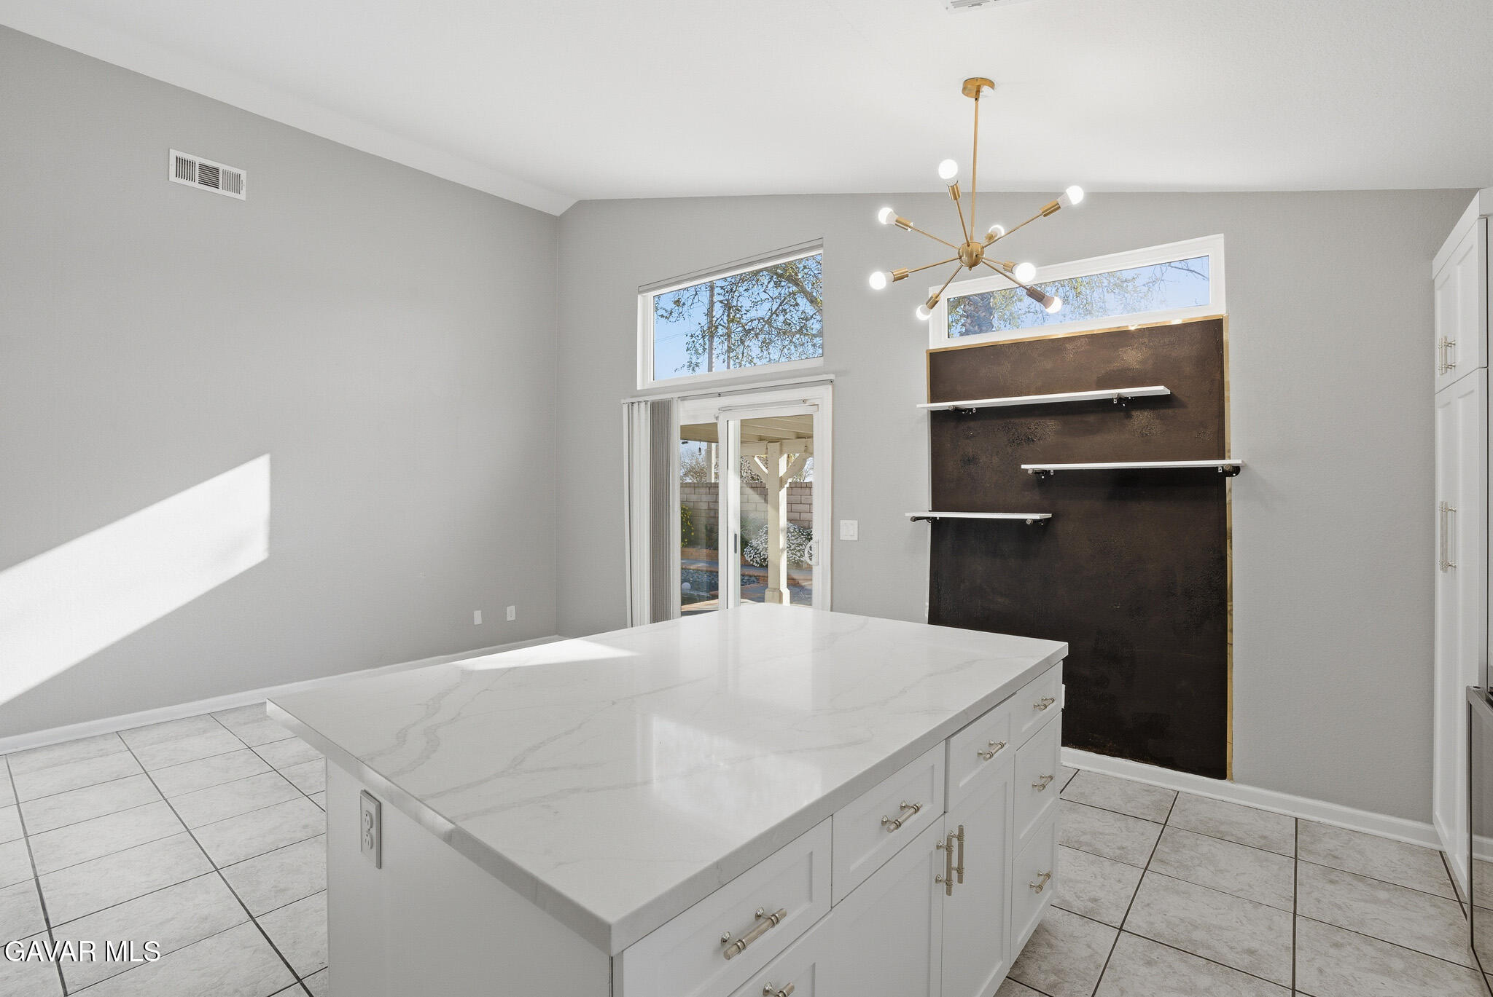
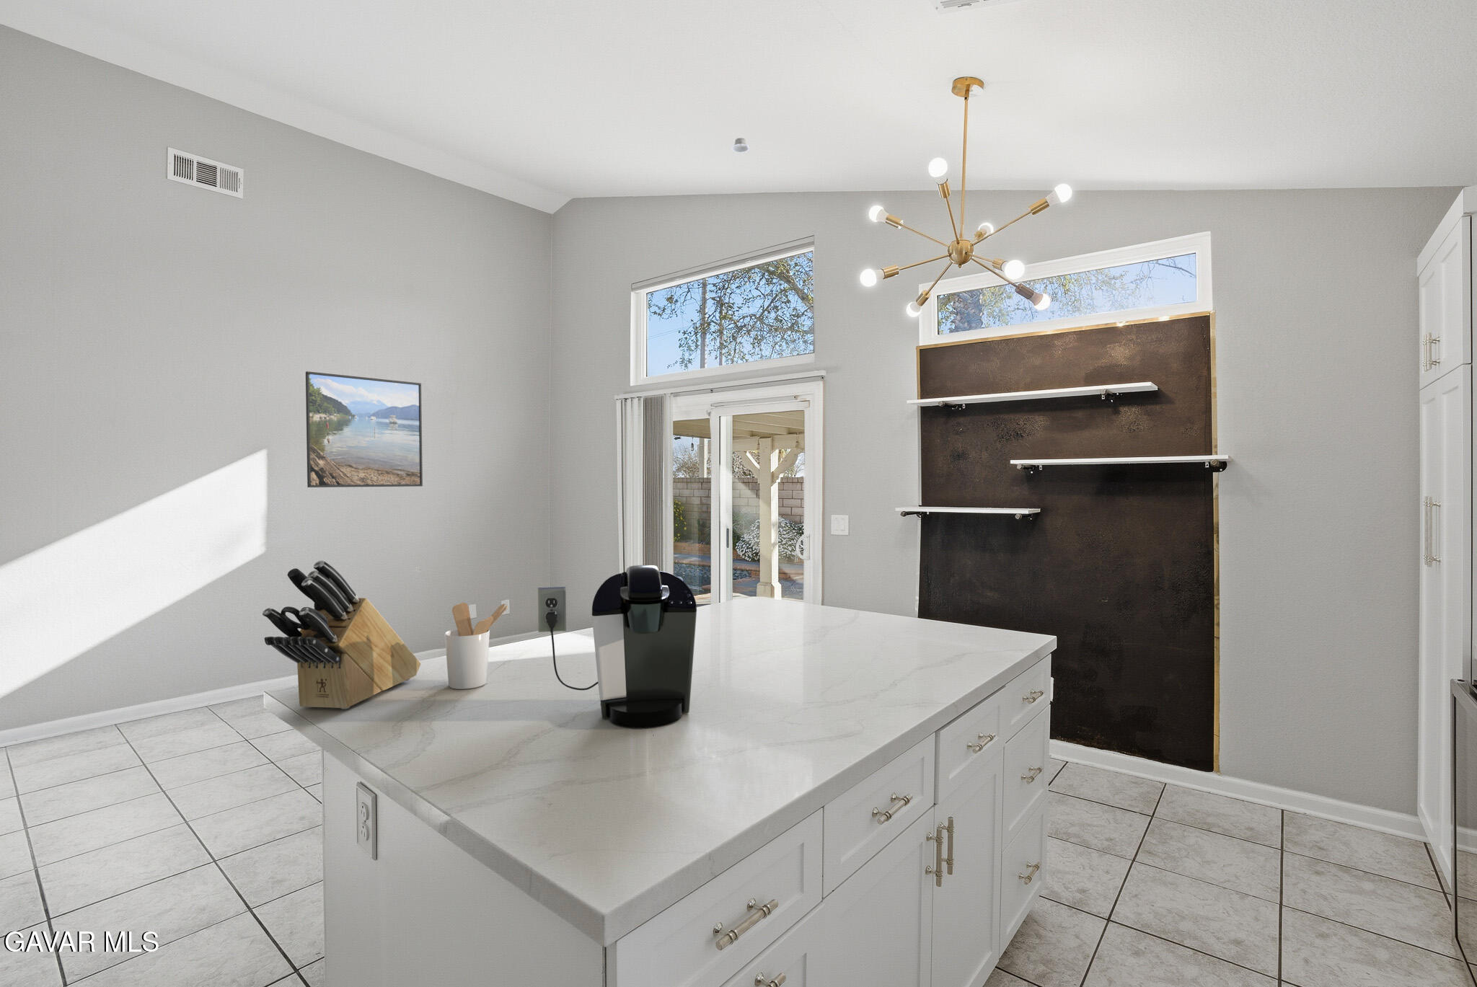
+ knife block [262,560,421,711]
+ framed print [305,370,423,488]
+ recessed light [731,137,750,153]
+ coffee maker [537,564,697,729]
+ utensil holder [444,603,509,690]
